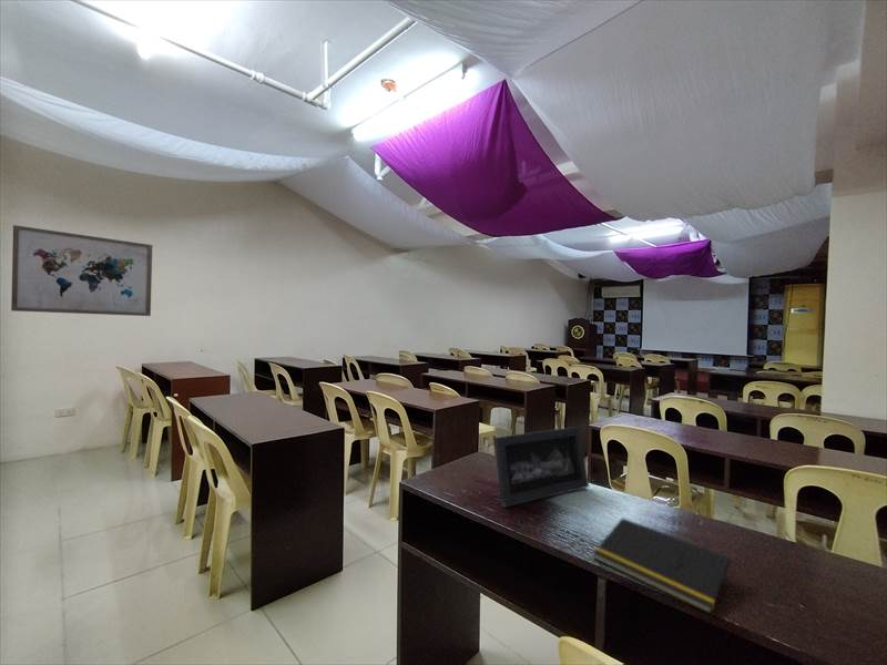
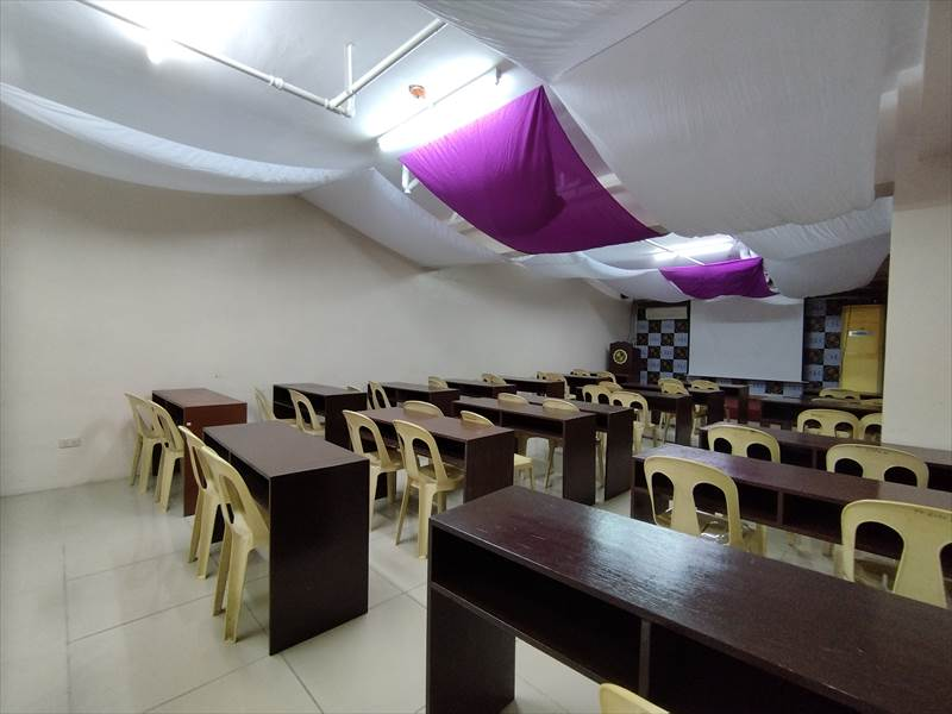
- notepad [592,516,732,615]
- wall art [10,224,153,317]
- picture frame [492,426,590,509]
